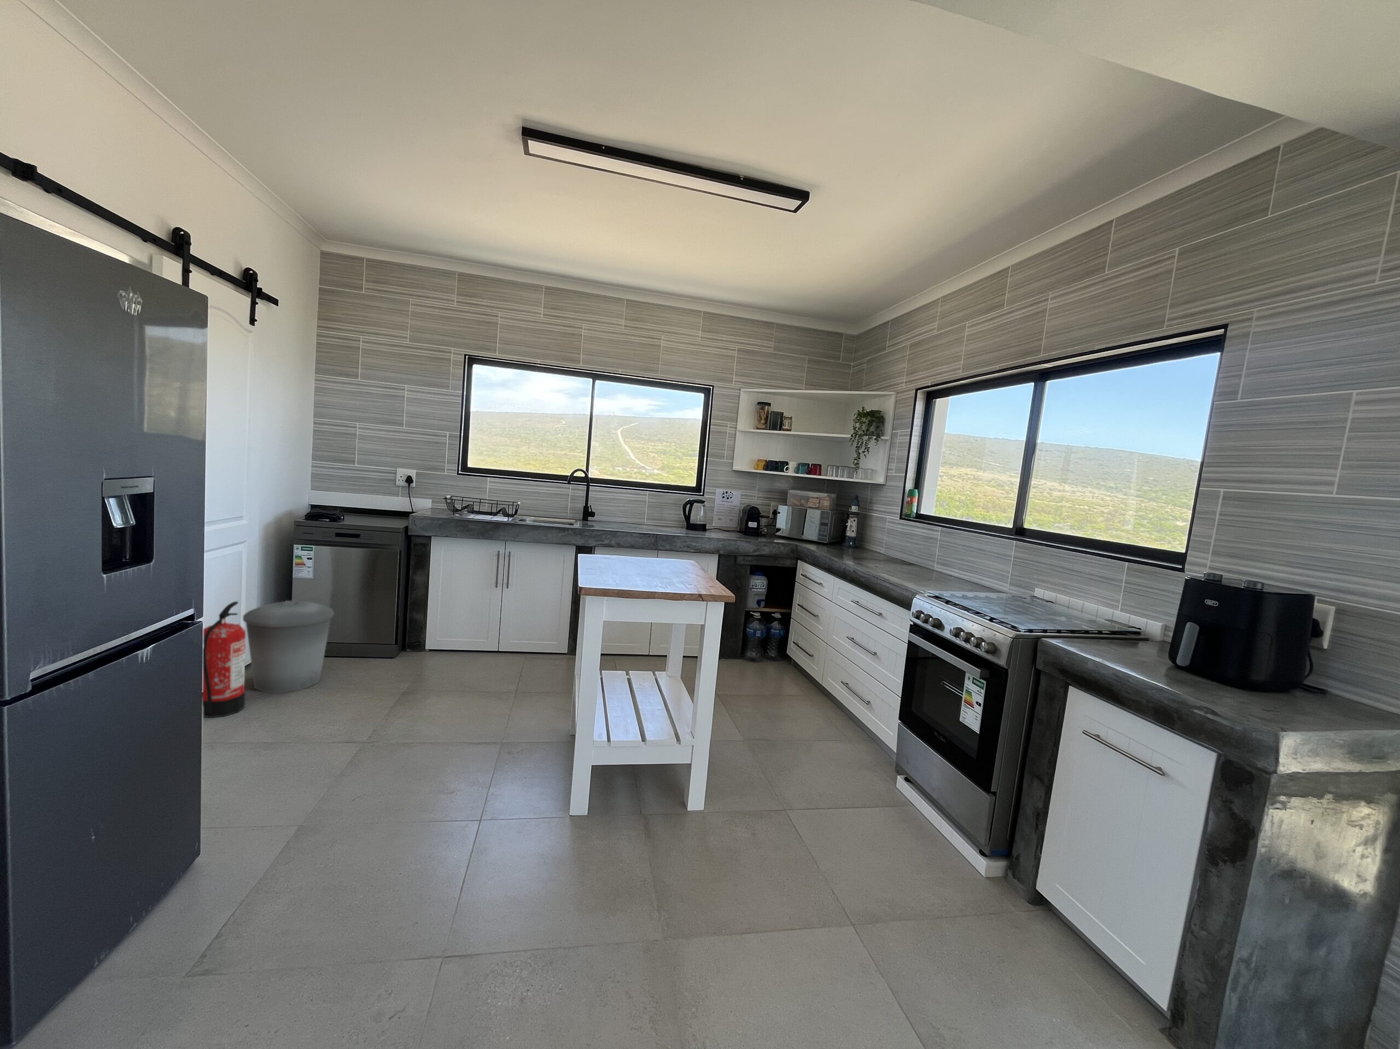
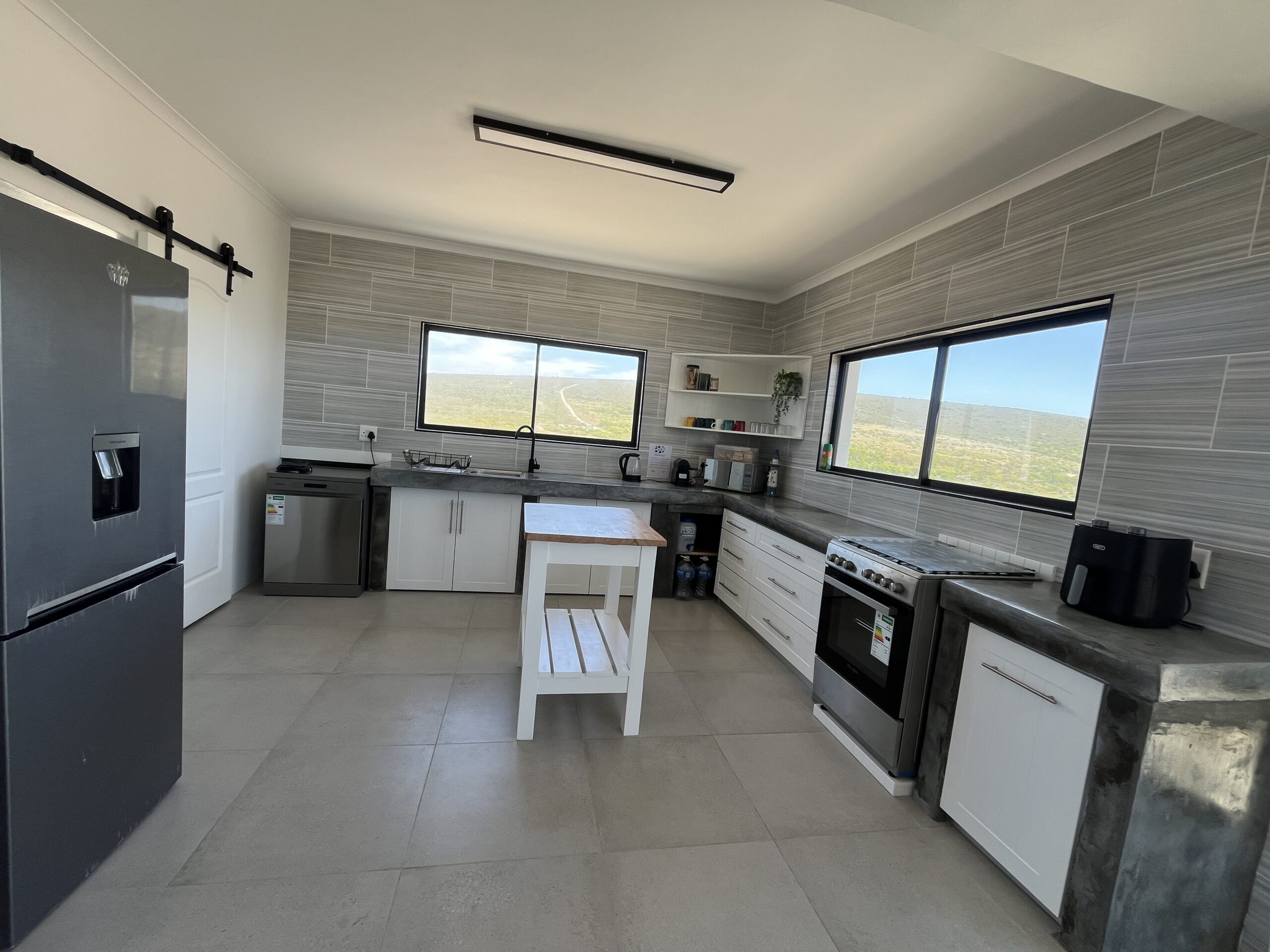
- fire extinguisher [203,601,246,718]
- trash can [243,599,335,693]
